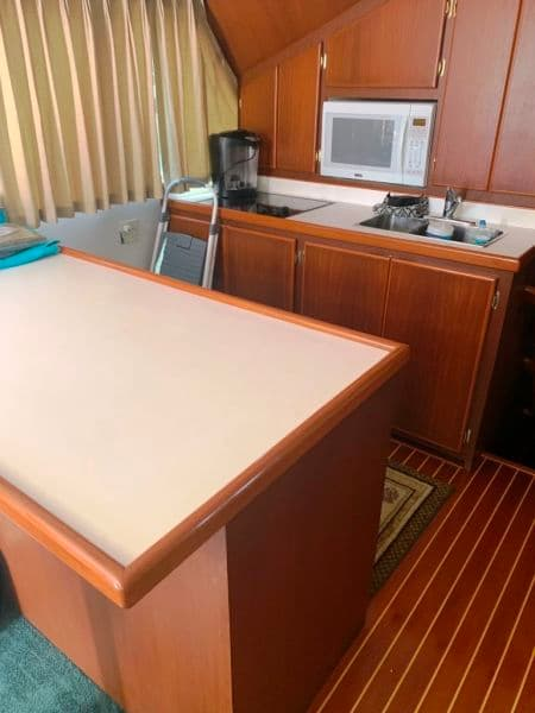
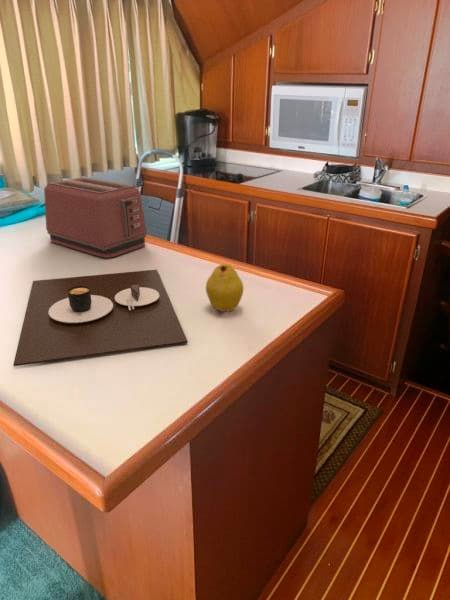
+ fruit [205,263,244,313]
+ place mat [12,269,189,367]
+ toaster [43,176,148,259]
